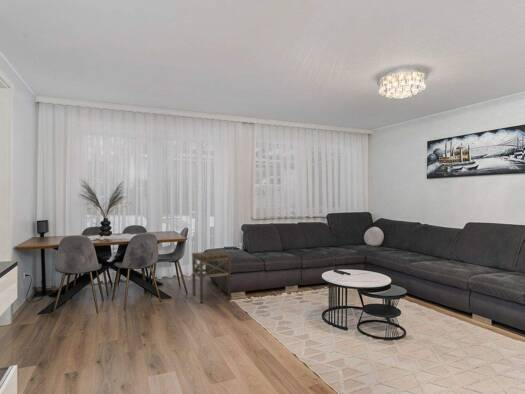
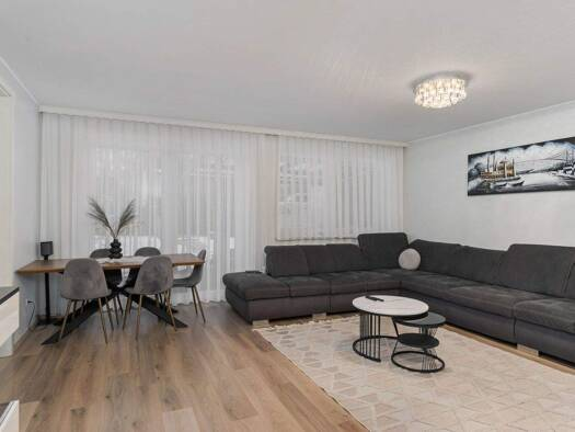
- side table [191,250,232,304]
